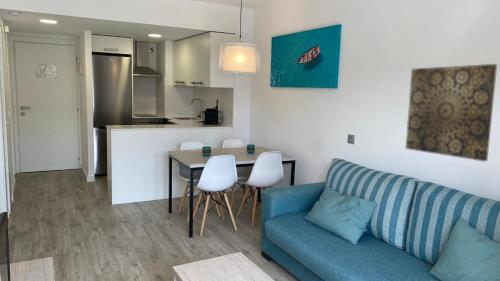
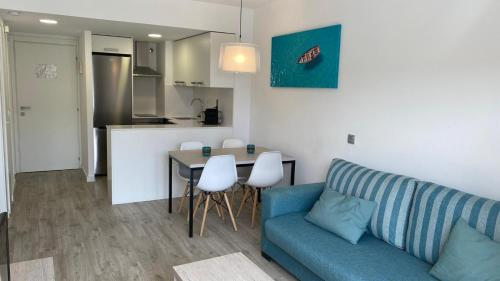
- wall art [405,63,498,162]
